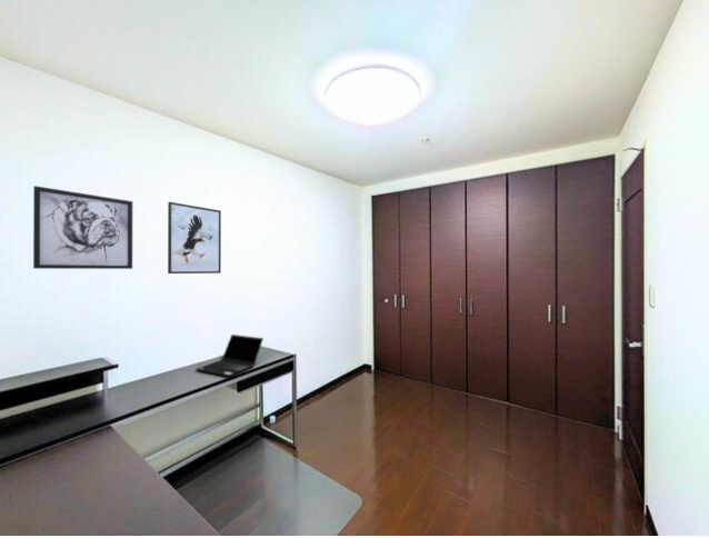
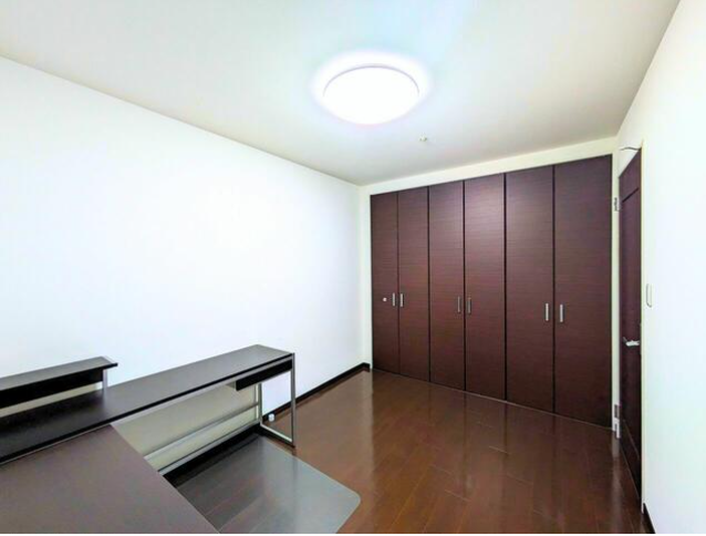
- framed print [167,201,222,275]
- wall art [32,185,133,270]
- laptop computer [194,333,264,377]
